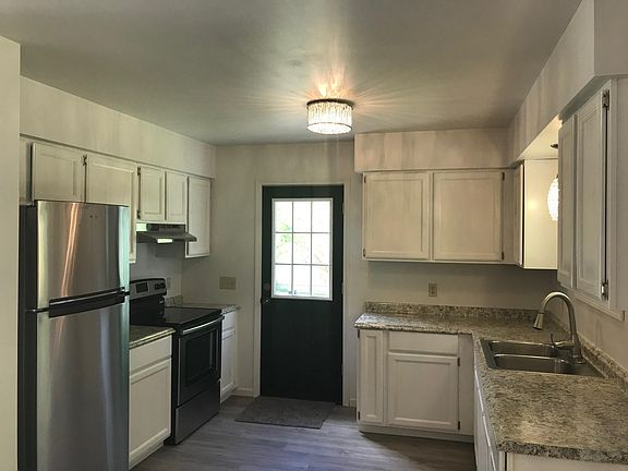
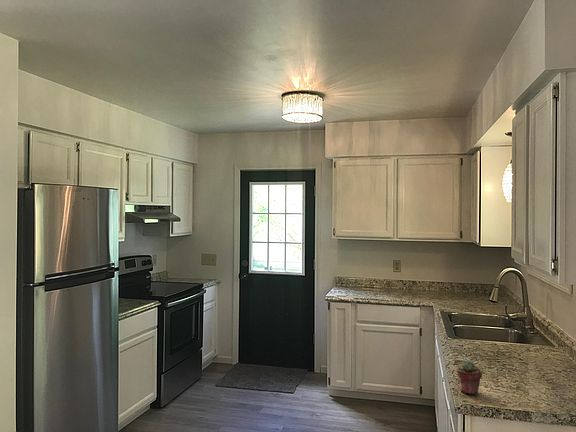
+ potted succulent [456,360,483,396]
